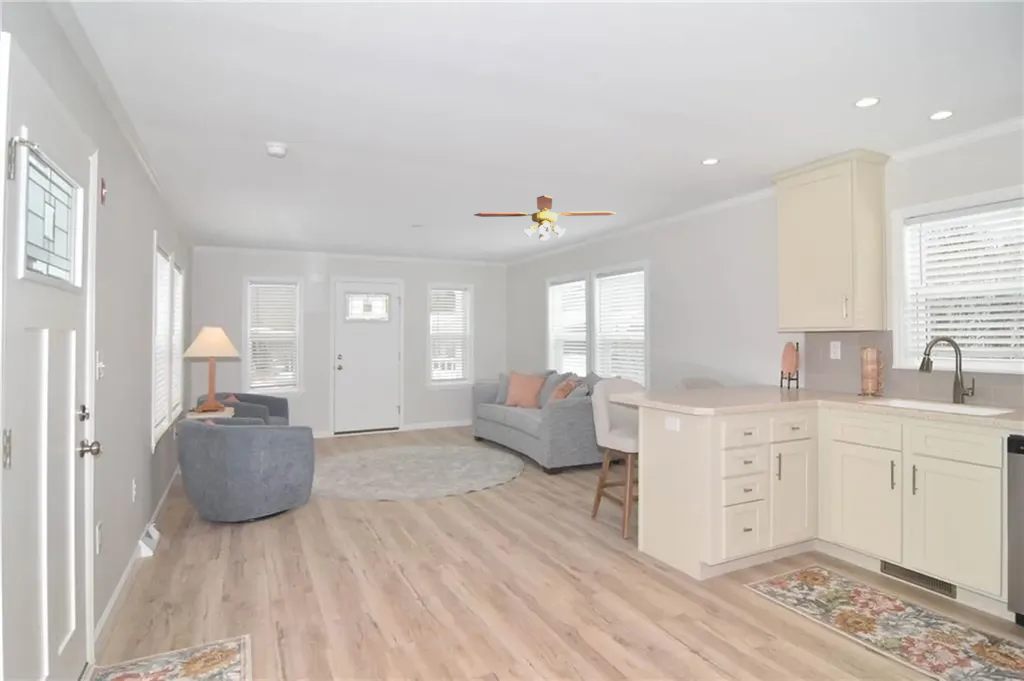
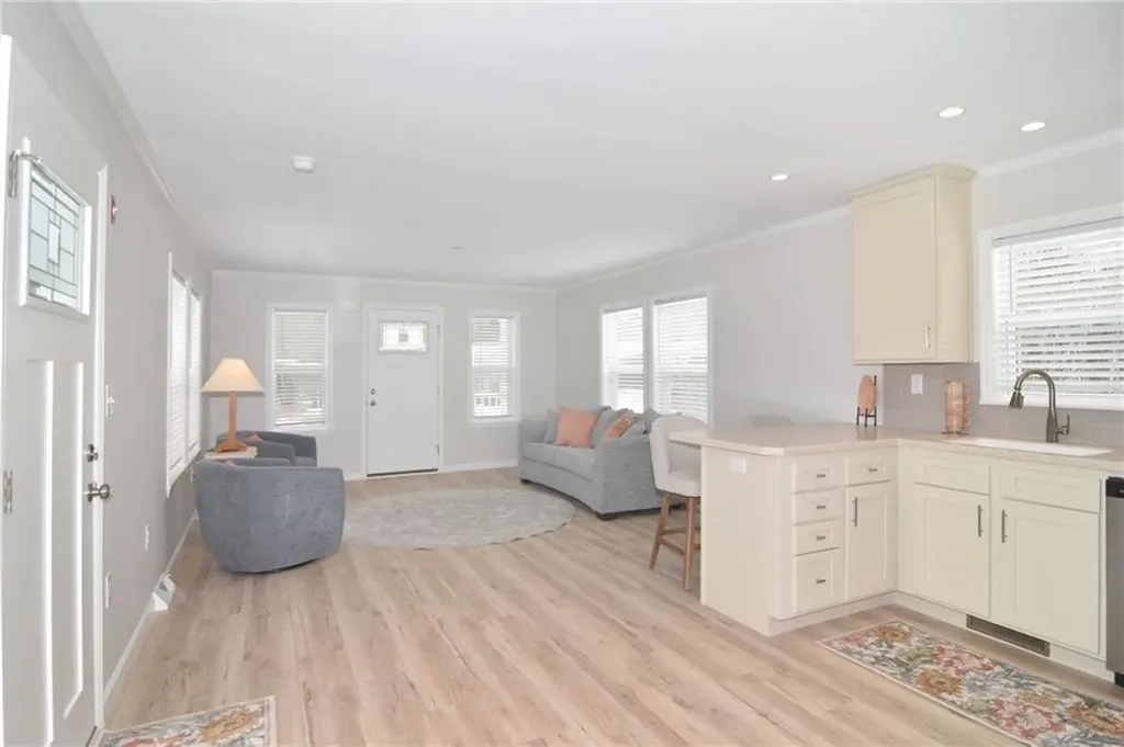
- ceiling fan [473,194,617,242]
